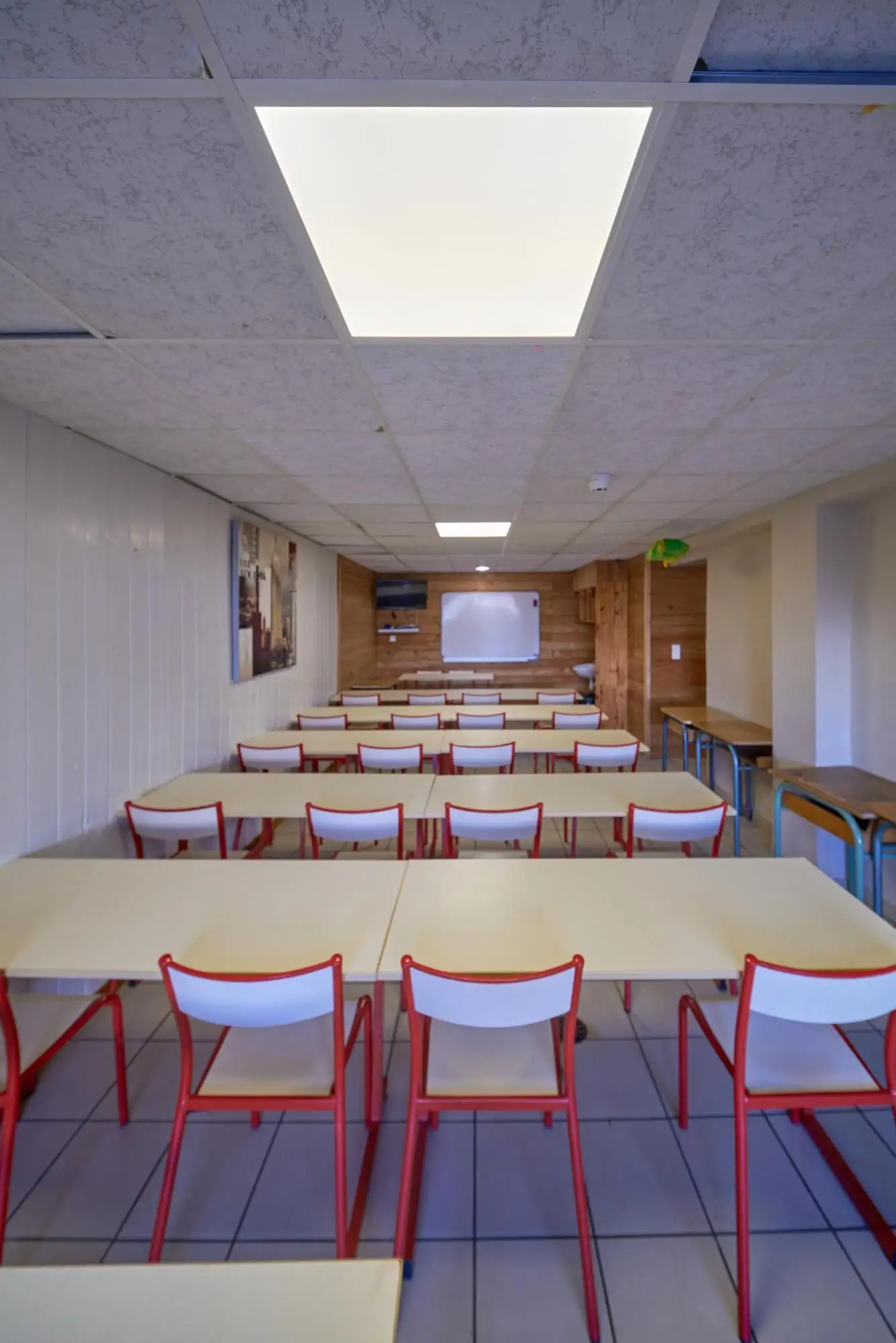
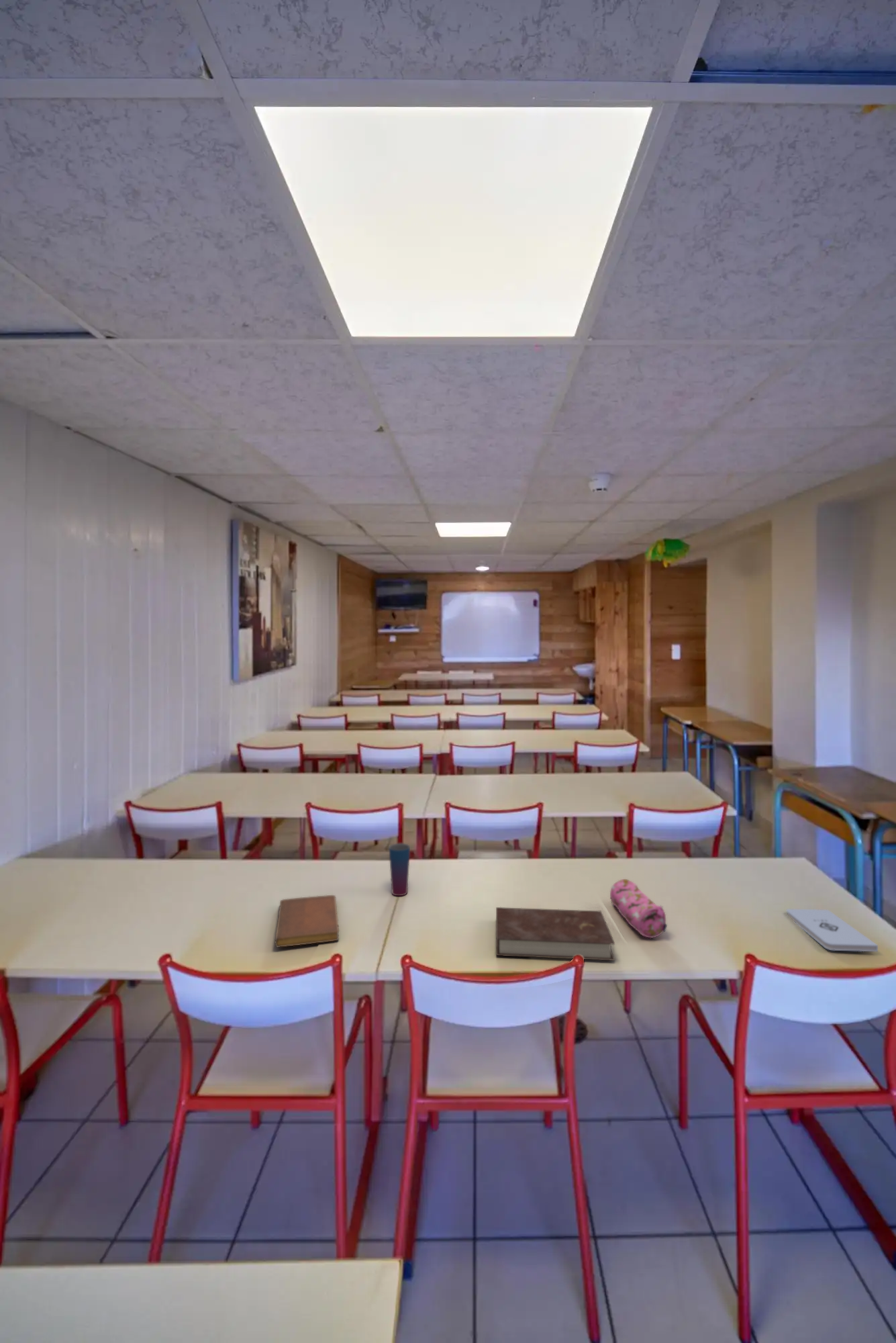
+ notepad [786,909,879,952]
+ cup [388,843,411,896]
+ pencil case [609,878,668,939]
+ book [495,907,615,962]
+ notebook [274,894,340,948]
